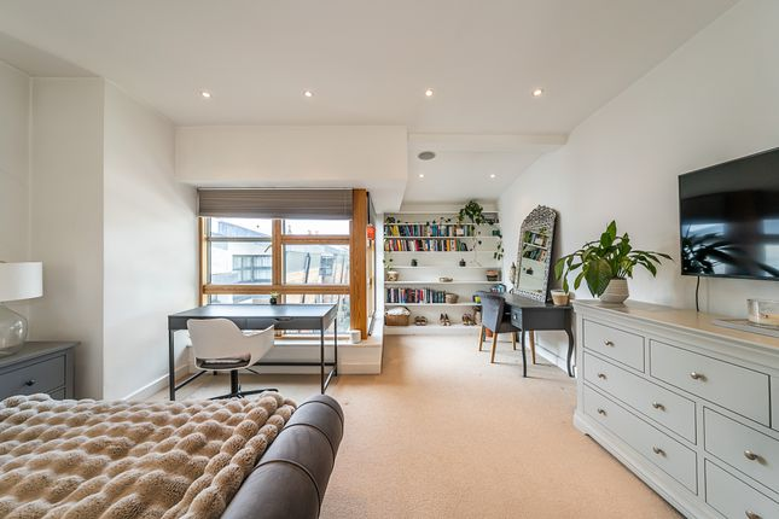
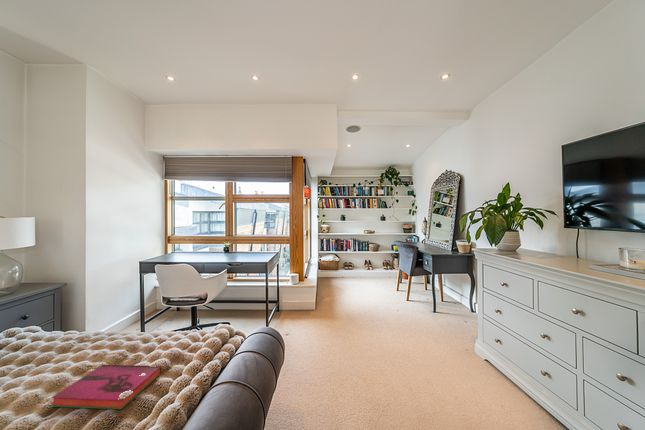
+ hardback book [50,364,162,410]
